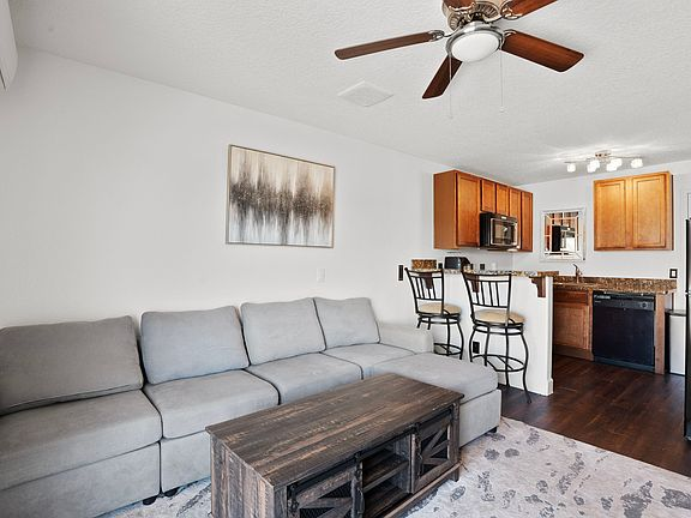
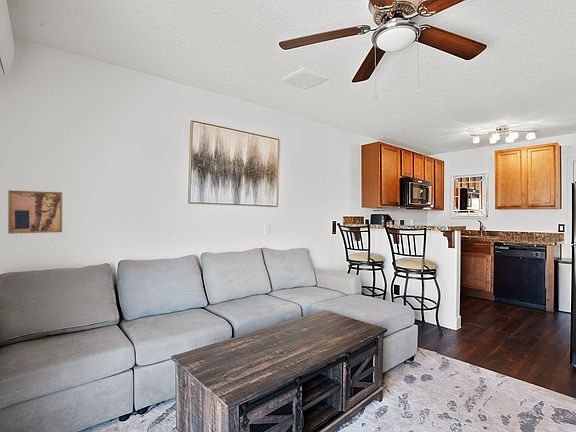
+ wall art [7,189,63,235]
